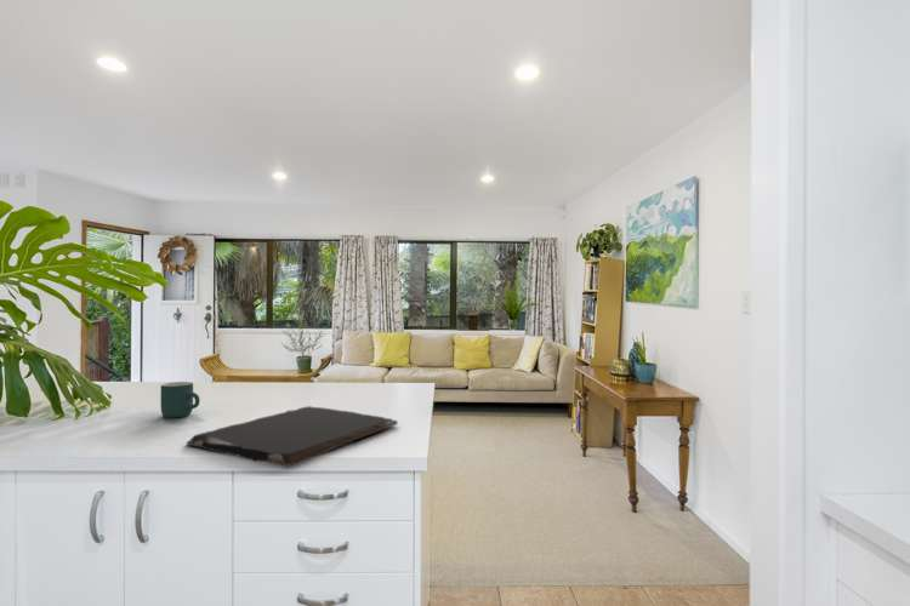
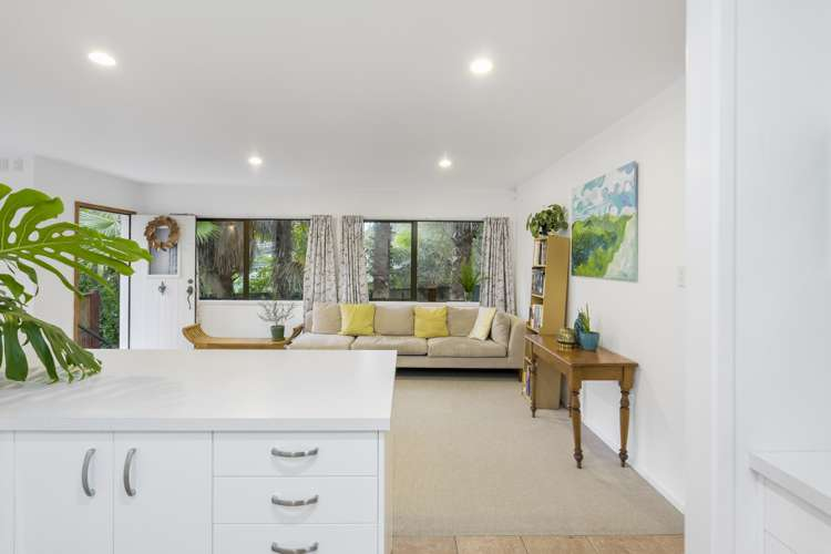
- mug [160,381,201,419]
- cutting board [186,405,398,468]
